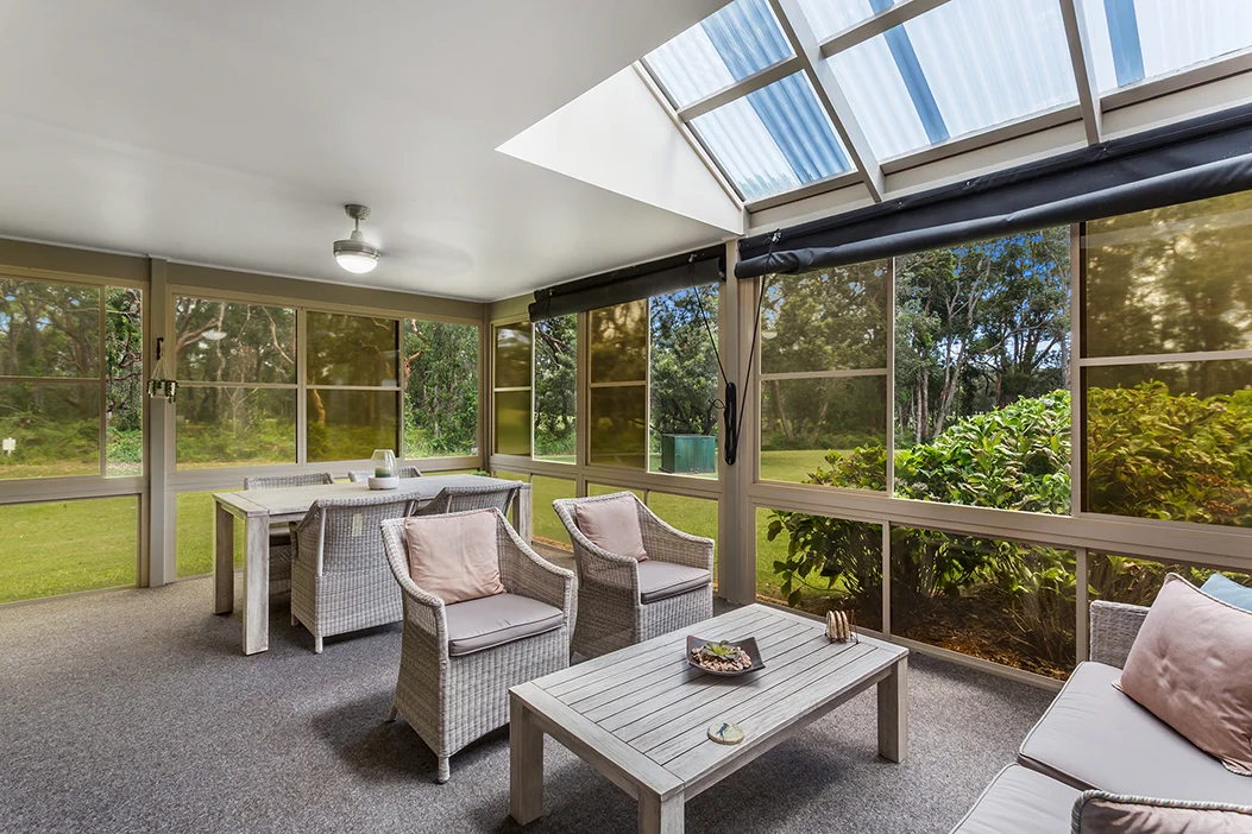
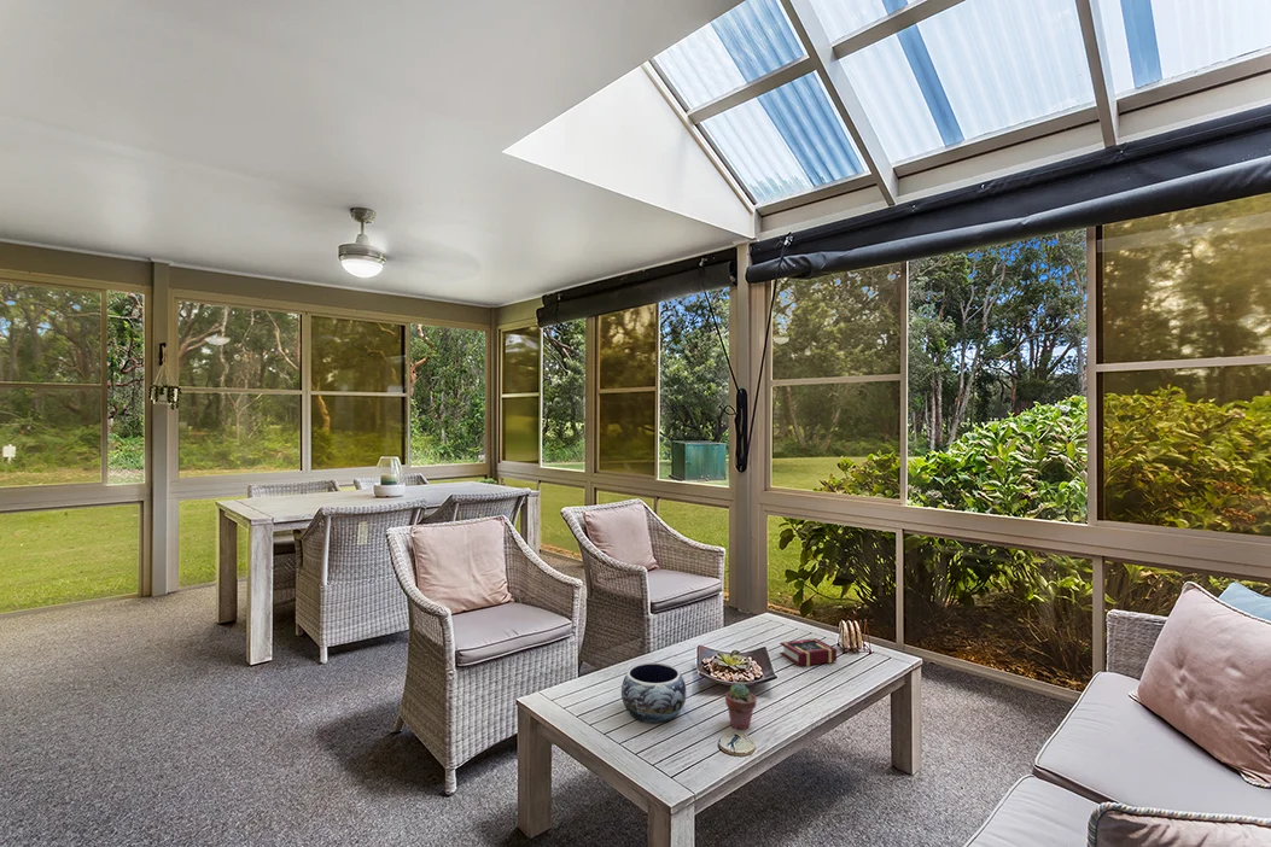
+ potted succulent [724,682,758,731]
+ decorative bowl [620,661,688,724]
+ book [779,637,838,667]
